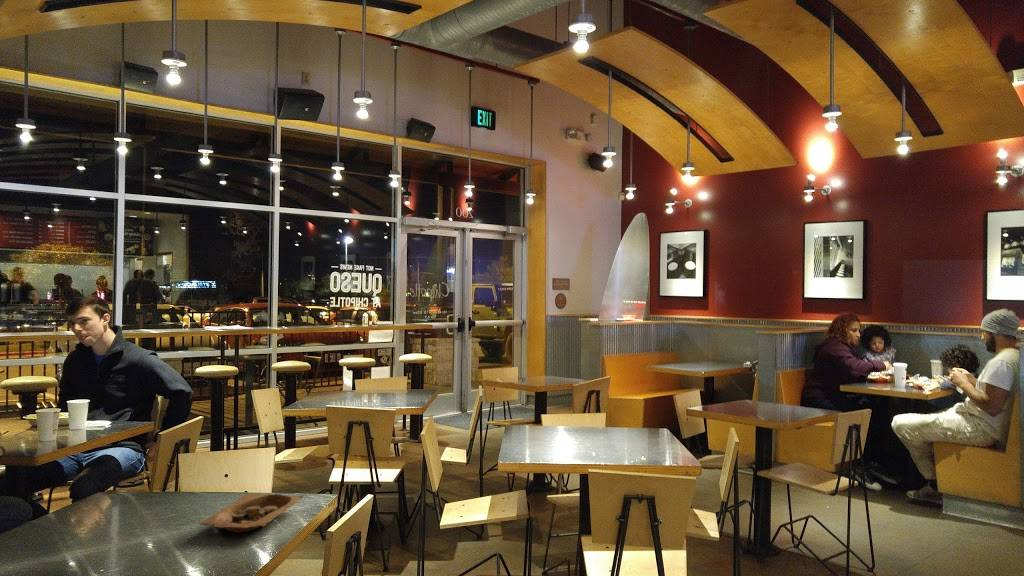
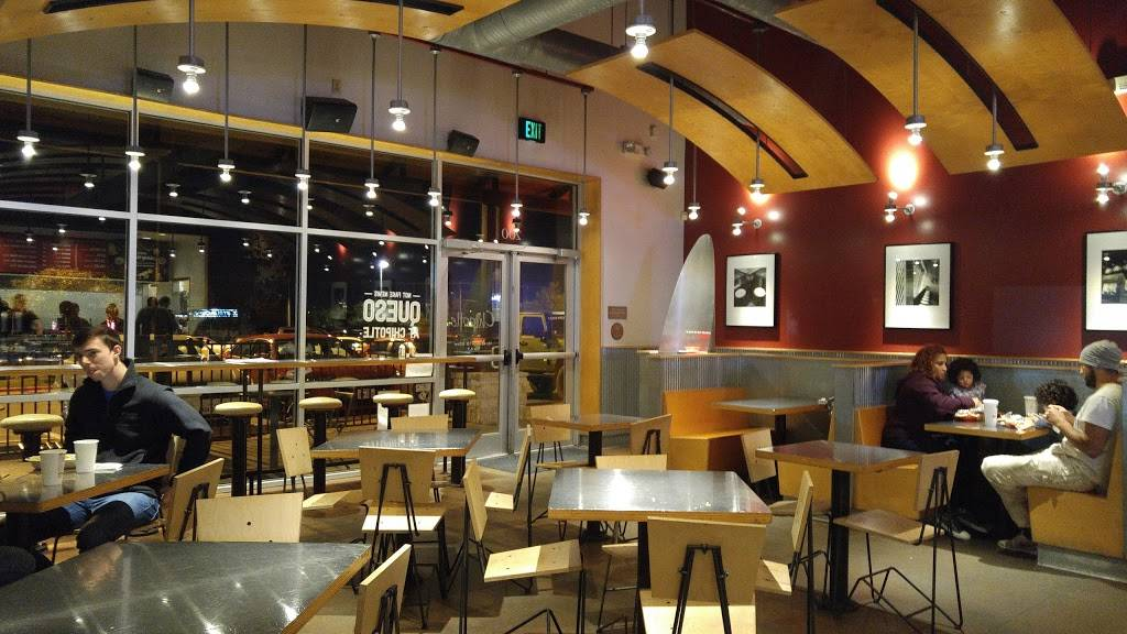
- takeout container [199,492,305,534]
